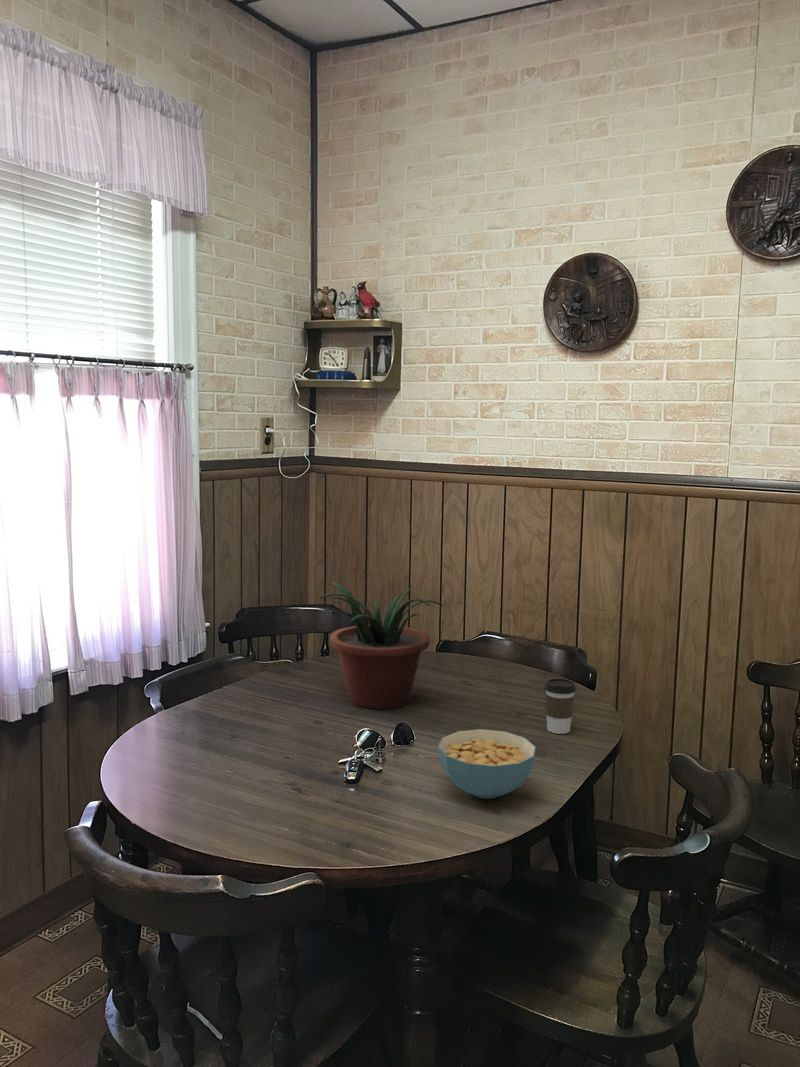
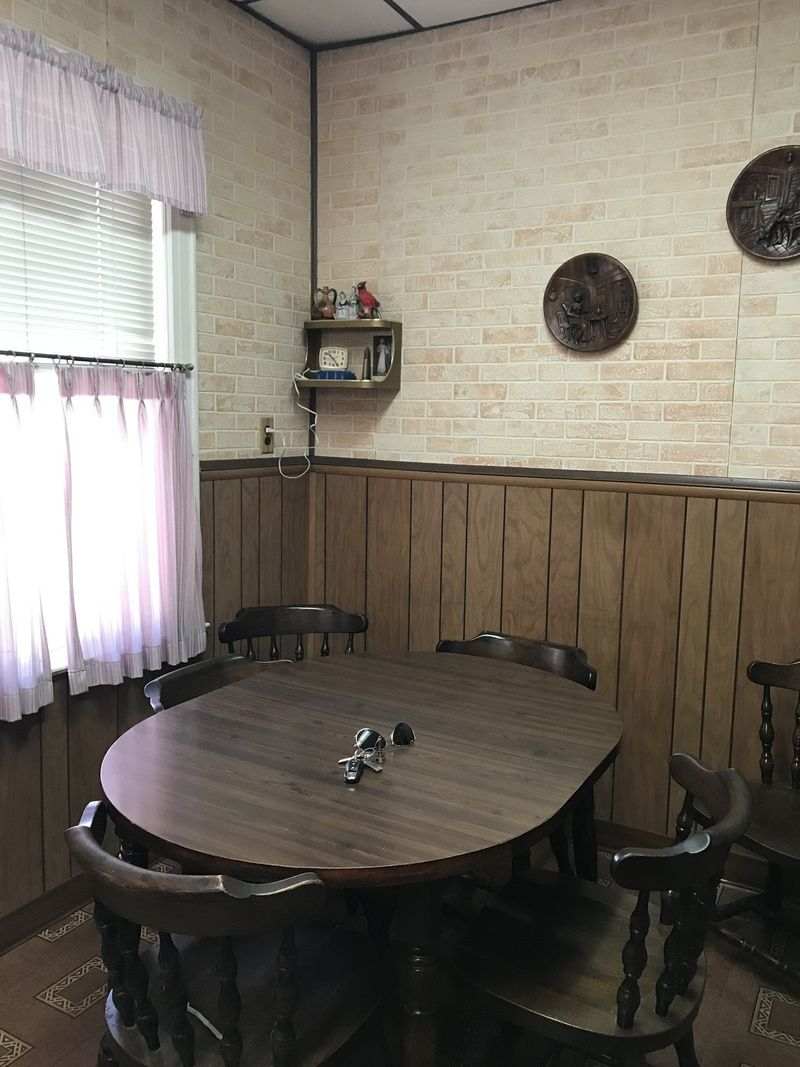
- potted plant [318,582,444,710]
- cereal bowl [437,728,537,800]
- coffee cup [544,677,577,735]
